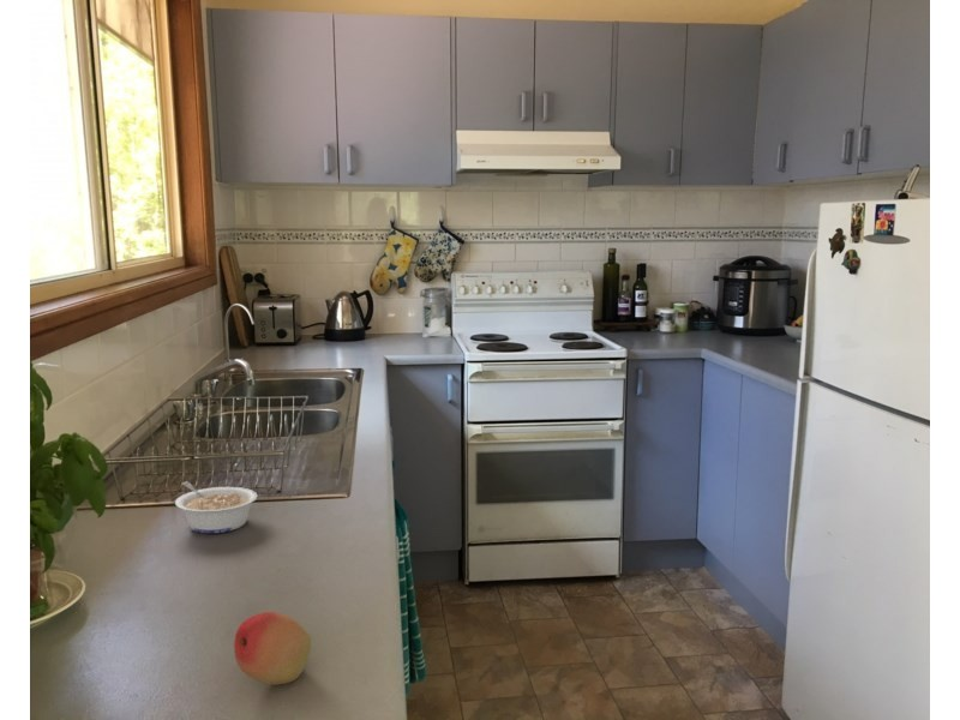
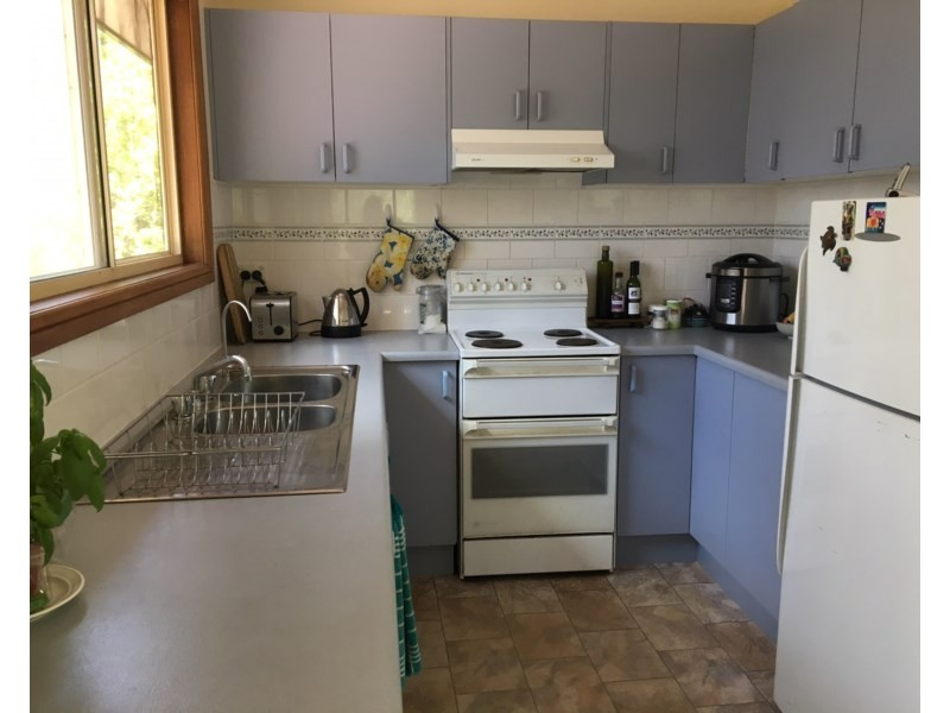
- legume [174,481,259,534]
- fruit [233,611,312,686]
